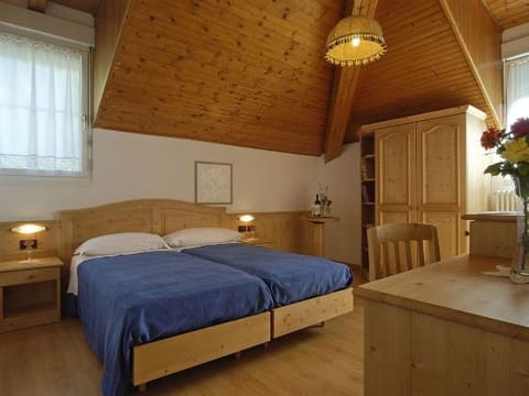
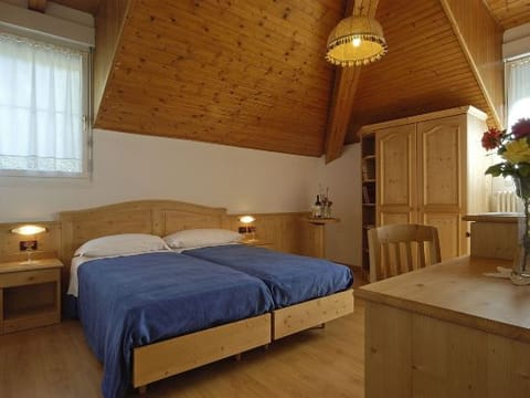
- wall art [193,160,234,206]
